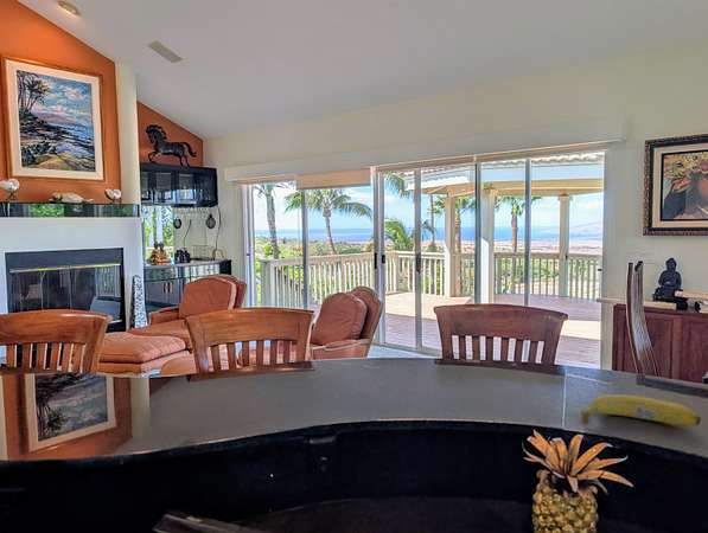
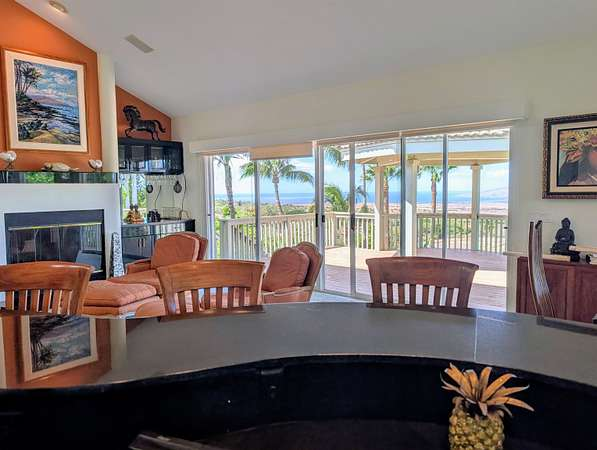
- fruit [580,393,702,428]
